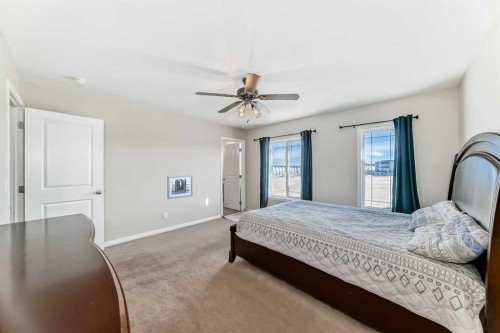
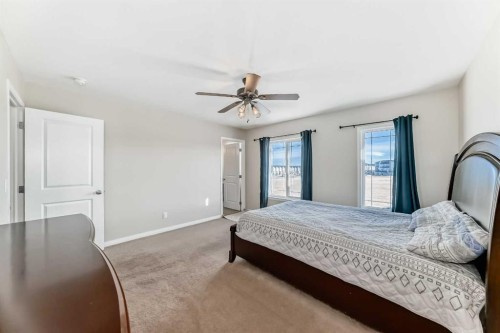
- wall art [166,174,194,200]
